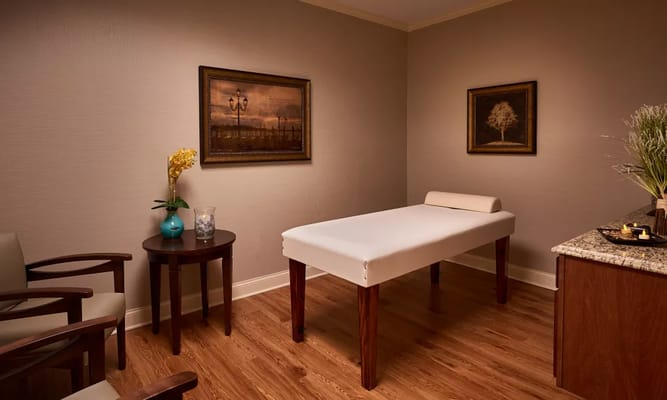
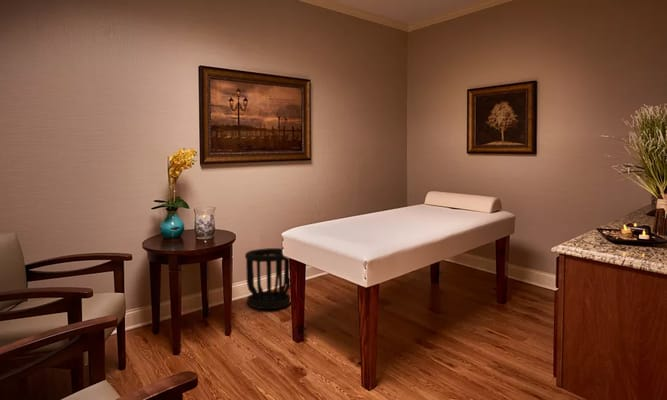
+ wastebasket [244,247,292,310]
